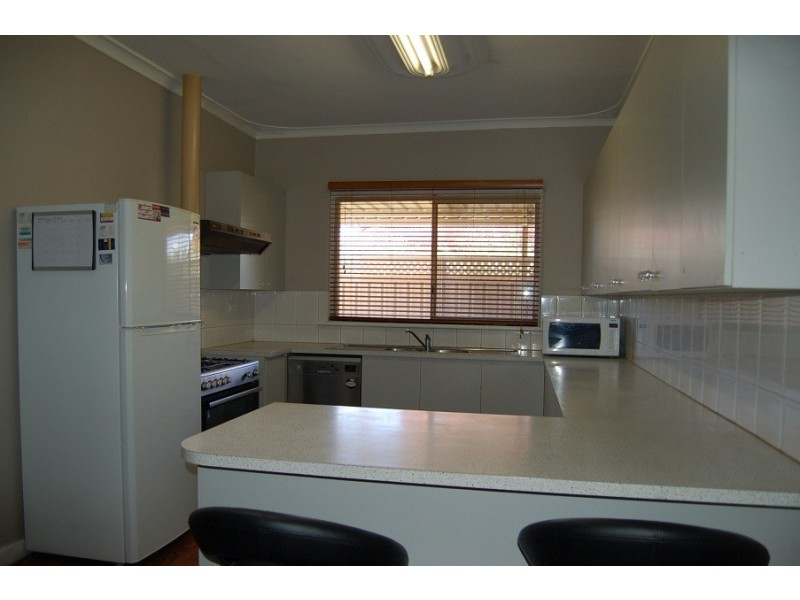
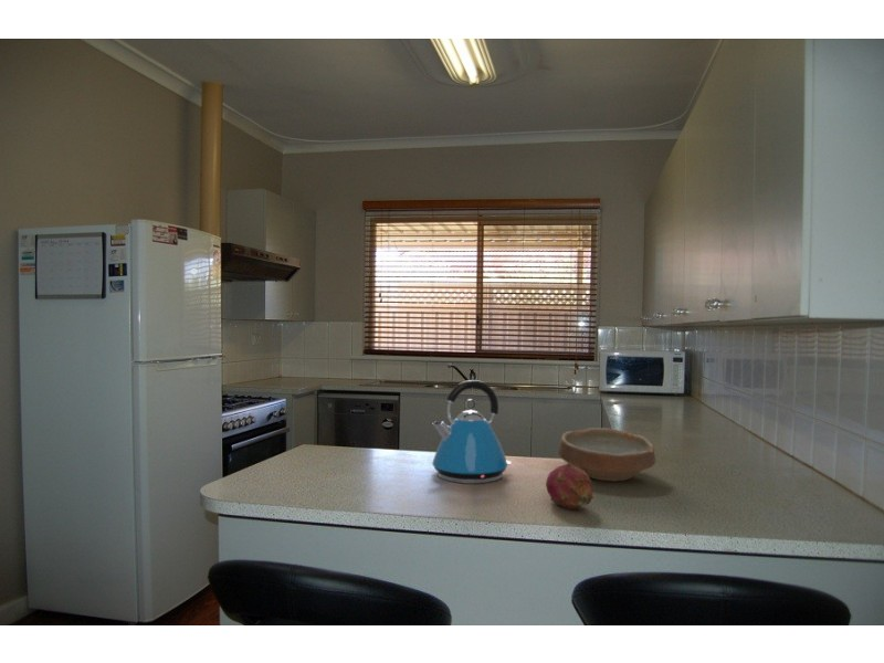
+ fruit [545,463,594,511]
+ bowl [557,427,656,482]
+ kettle [431,379,513,485]
